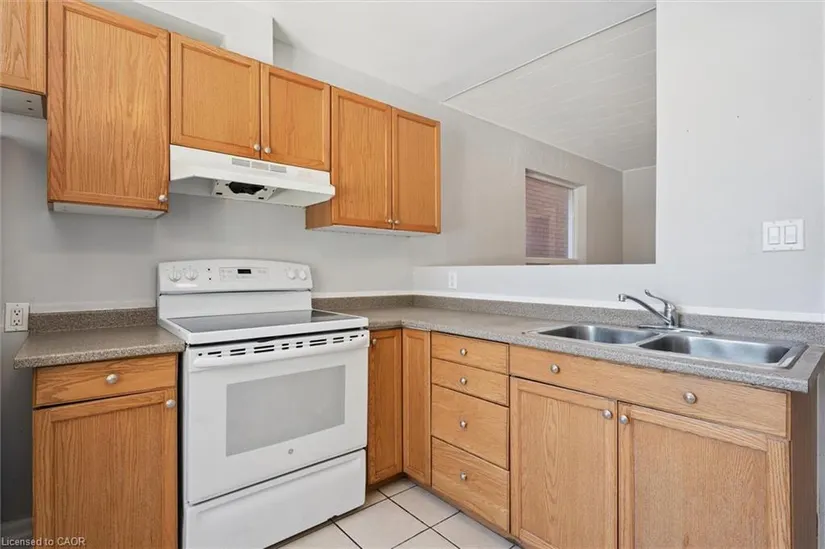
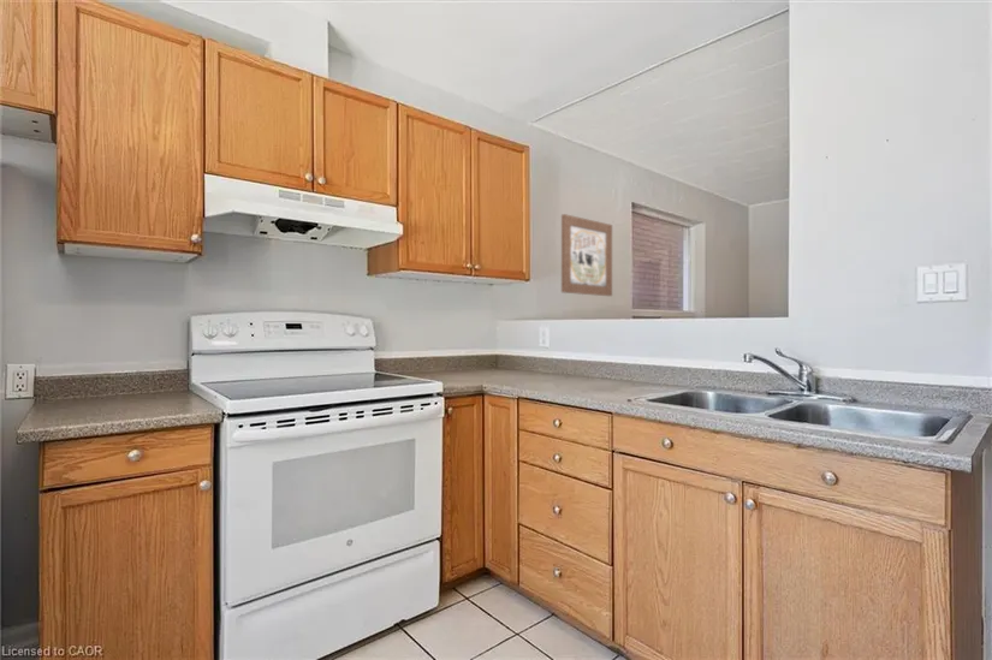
+ wall art [560,213,613,297]
